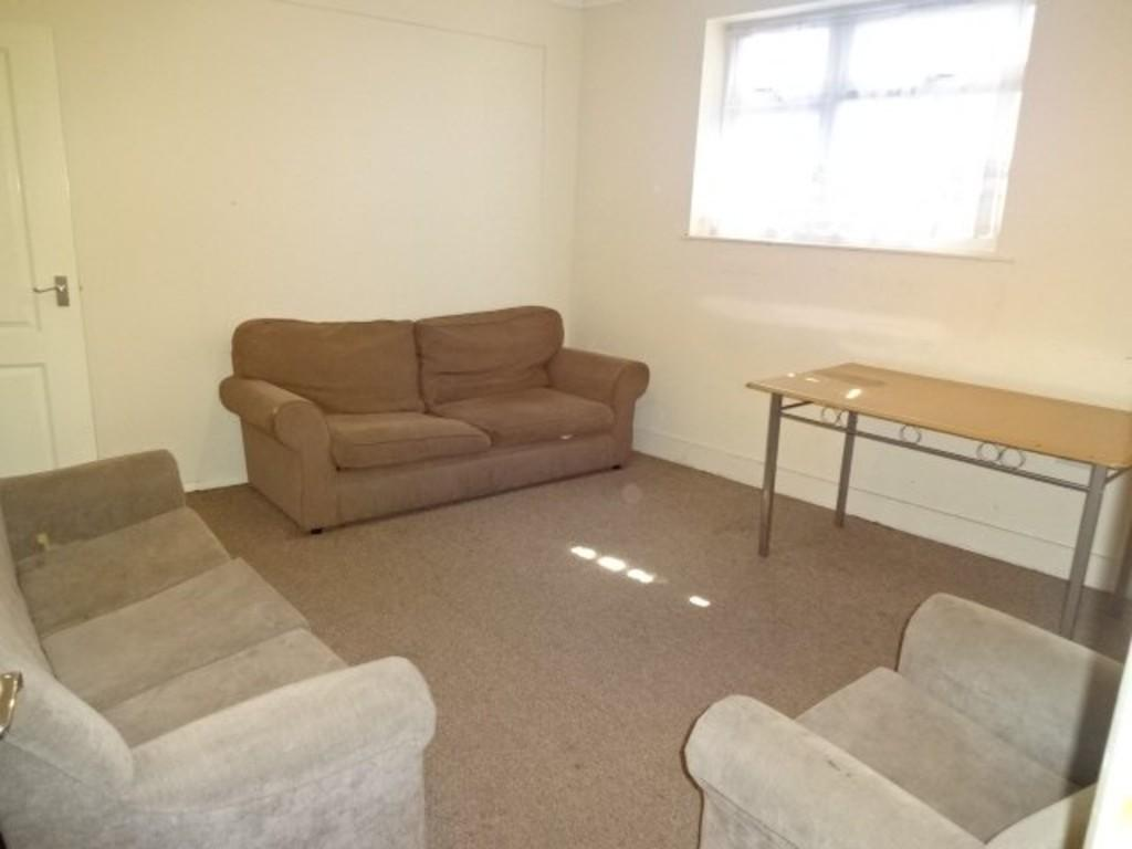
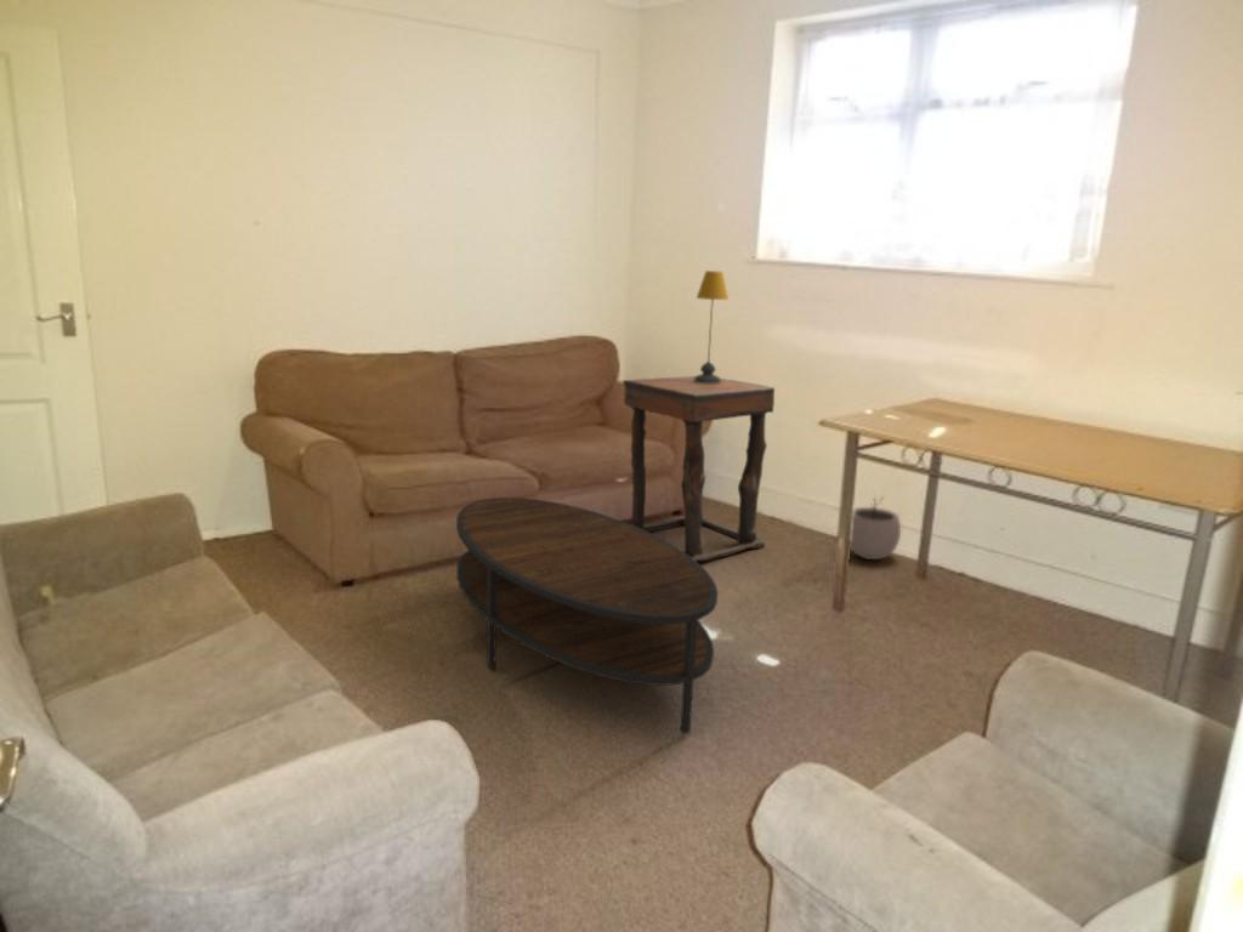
+ plant pot [848,493,902,561]
+ side table [622,375,776,563]
+ table lamp [694,269,730,383]
+ coffee table [455,496,719,735]
